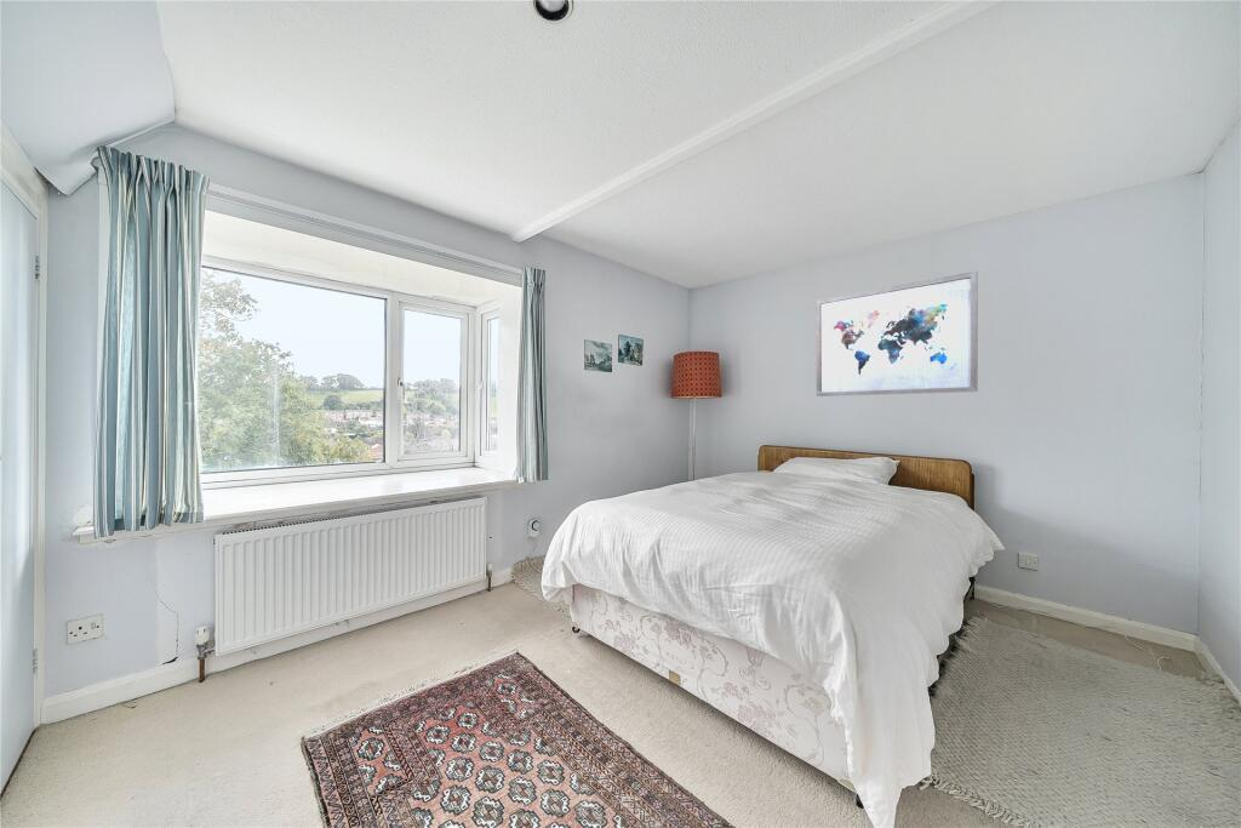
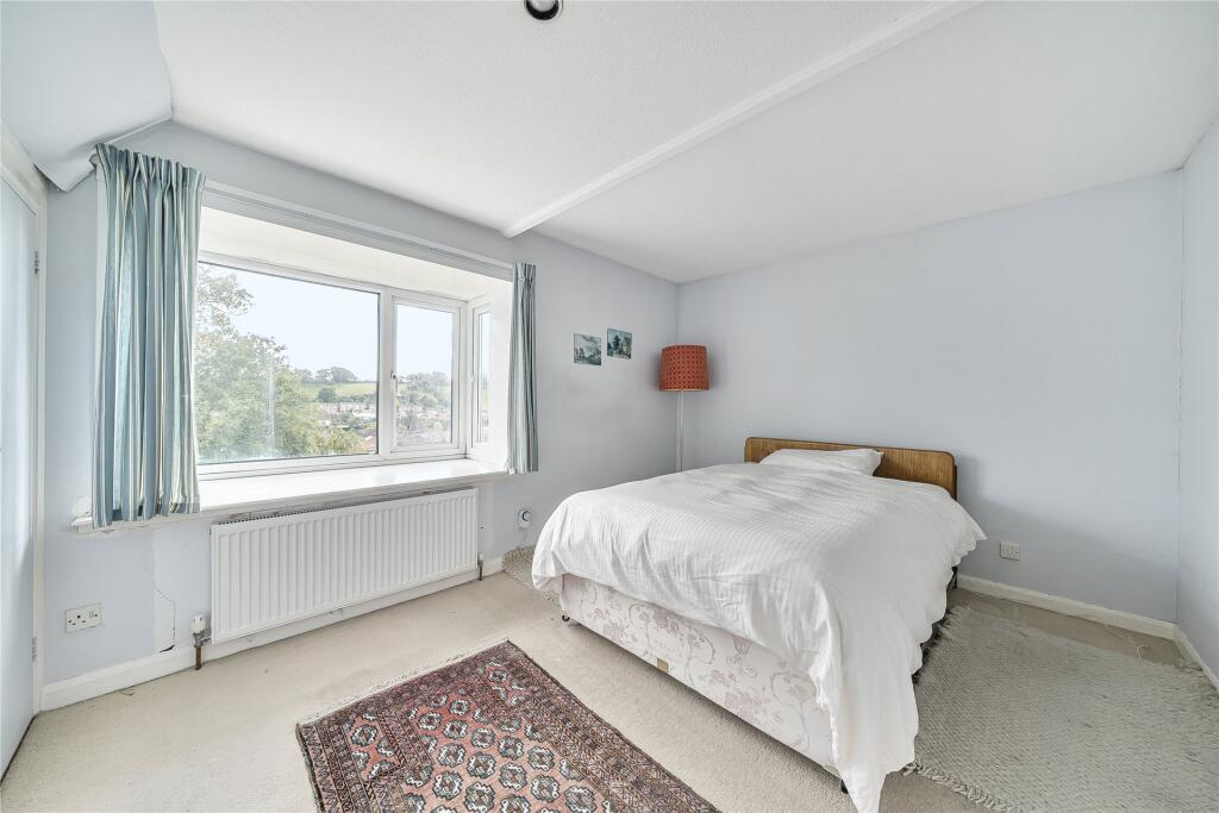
- wall art [814,270,979,398]
